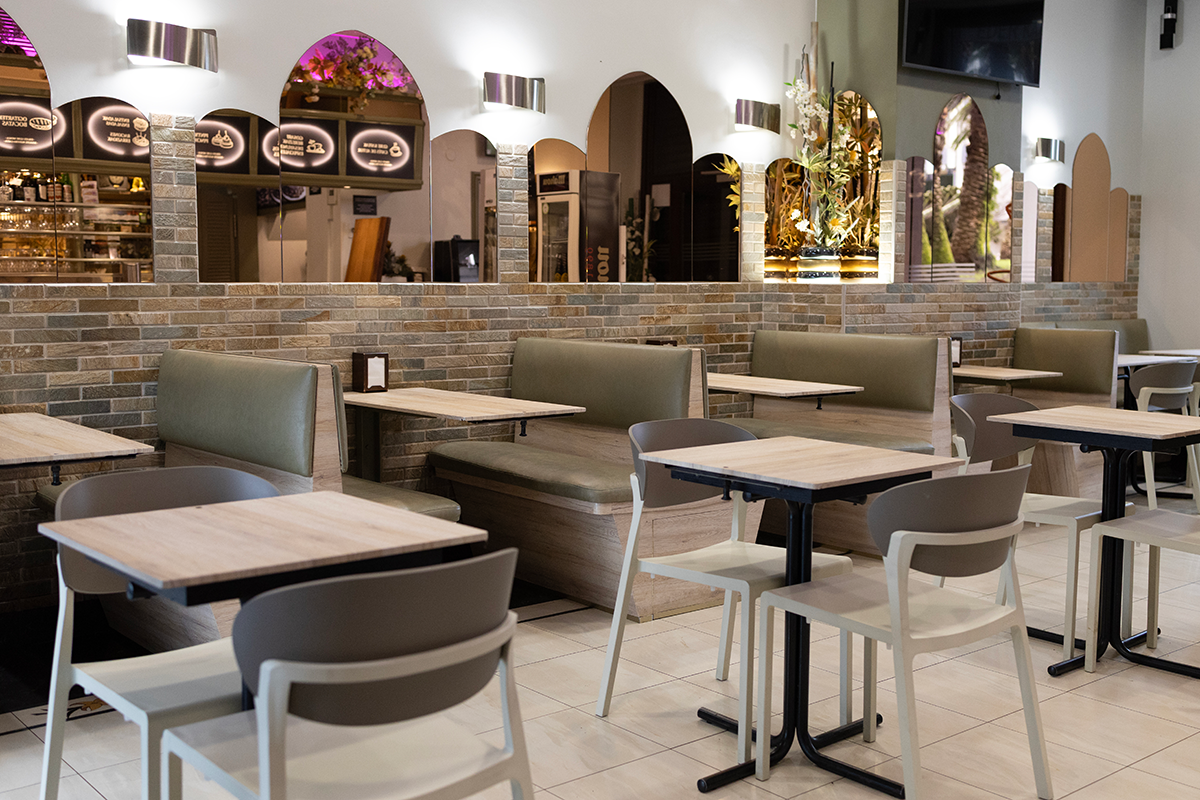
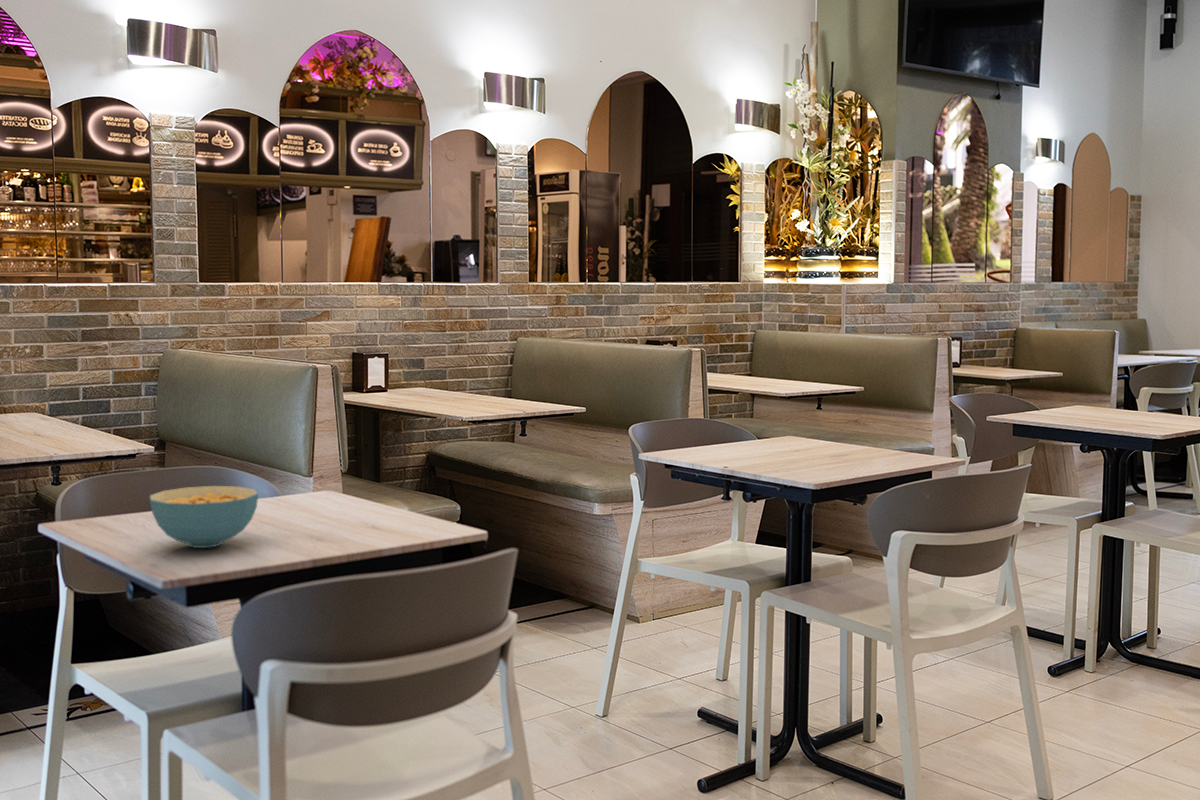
+ cereal bowl [149,485,259,549]
